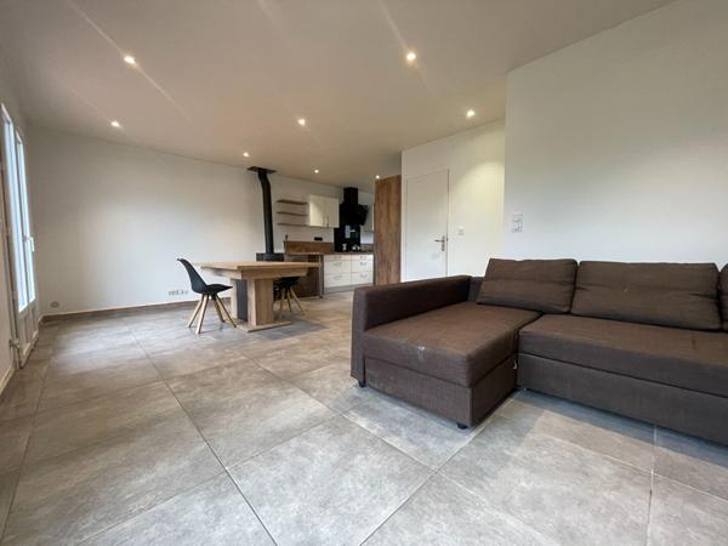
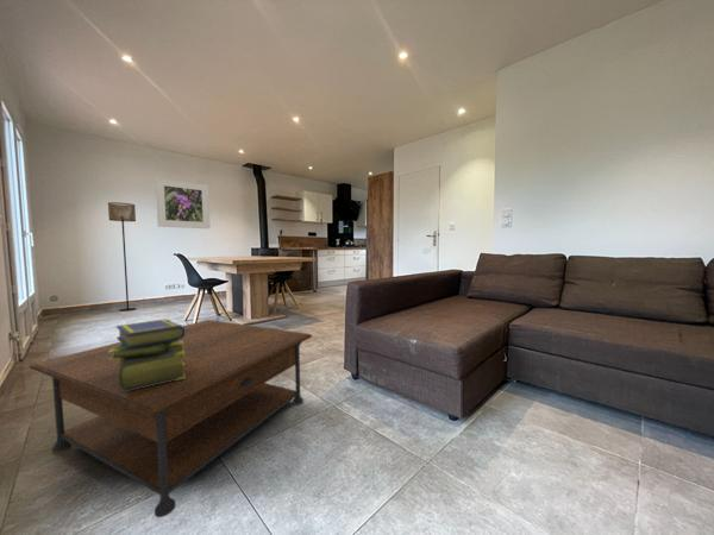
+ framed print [155,177,211,229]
+ floor lamp [107,201,138,313]
+ stack of books [108,319,186,391]
+ coffee table [29,319,313,518]
